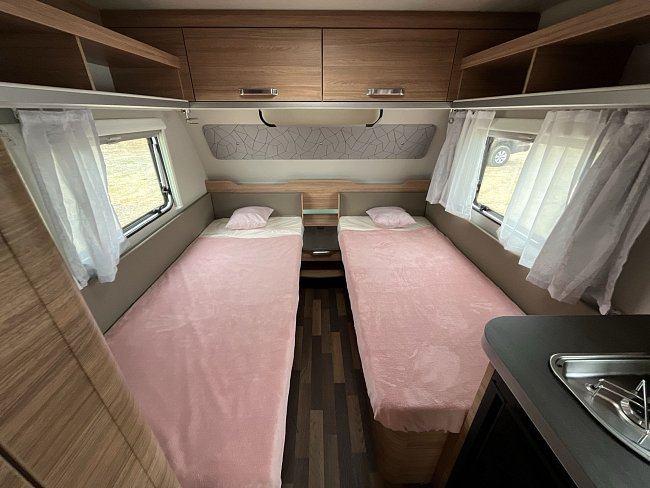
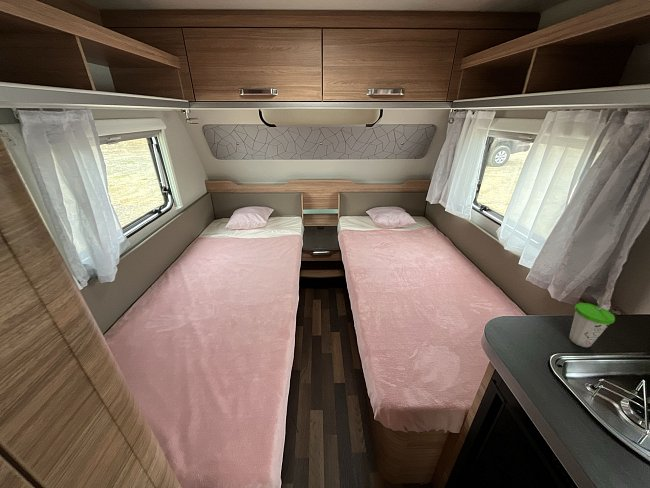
+ cup [568,291,616,348]
